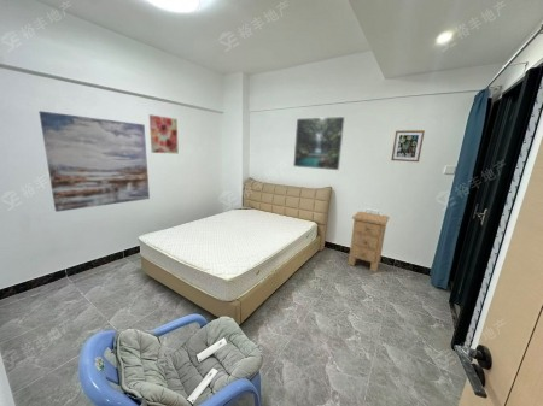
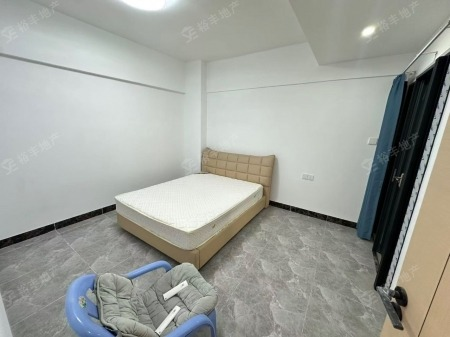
- wall art [390,129,426,163]
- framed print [292,116,346,171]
- wall art [39,110,151,213]
- nightstand [348,210,391,273]
- wall art [148,113,180,154]
